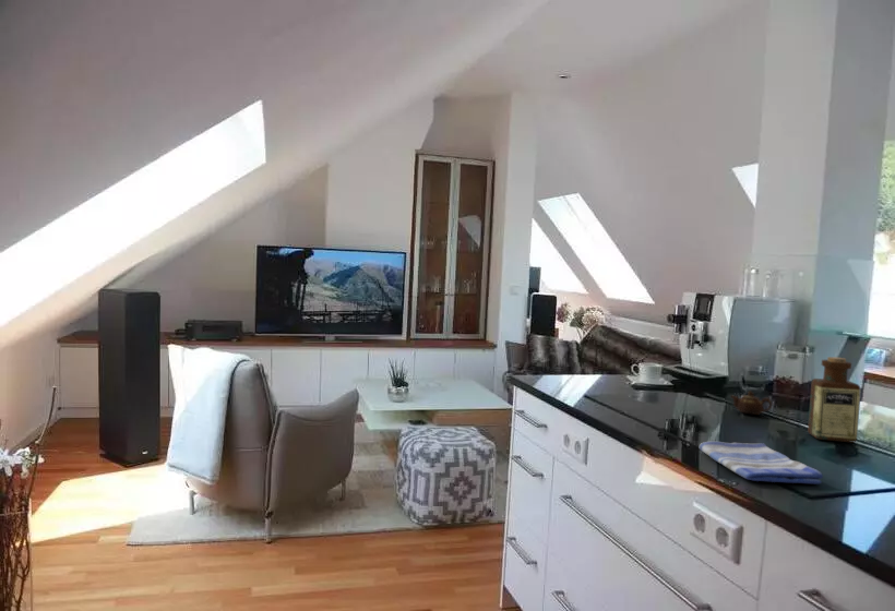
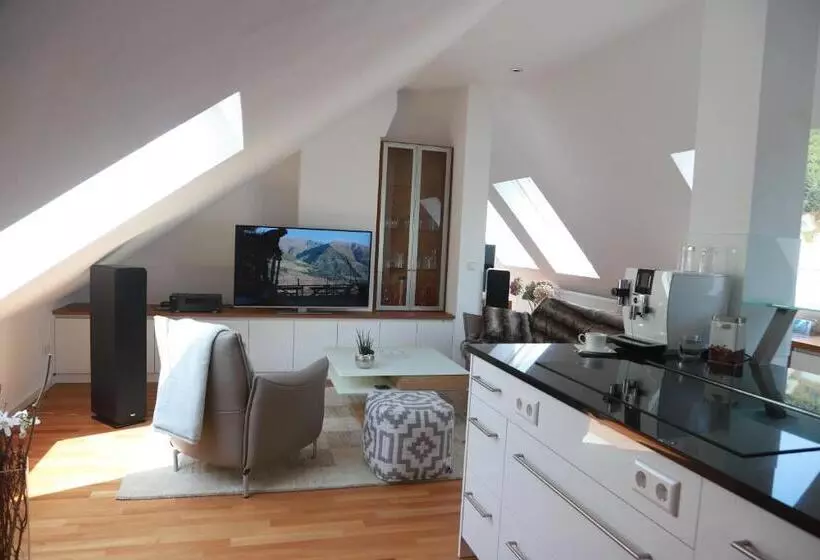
- teapot [730,390,773,416]
- bottle [807,356,861,444]
- dish towel [699,441,824,486]
